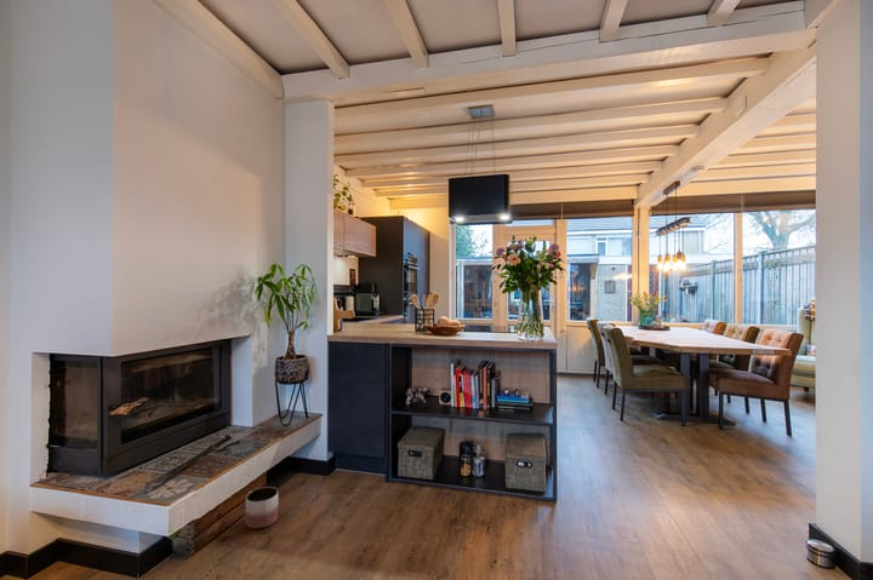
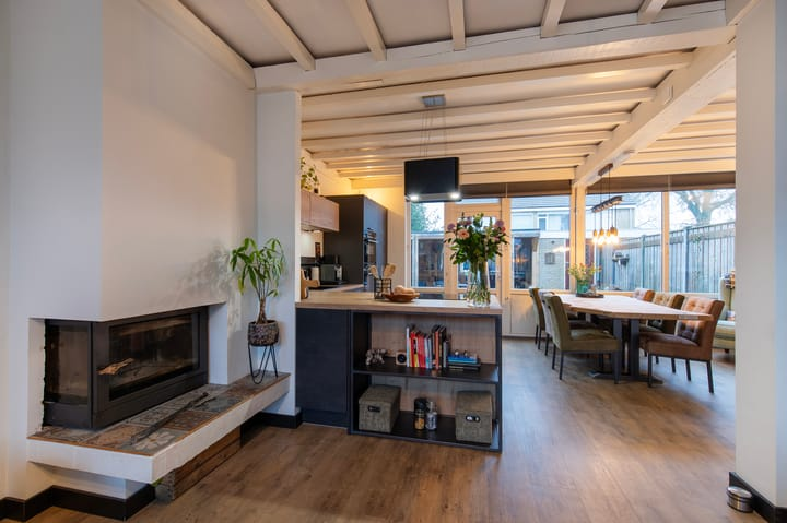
- planter [244,486,280,529]
